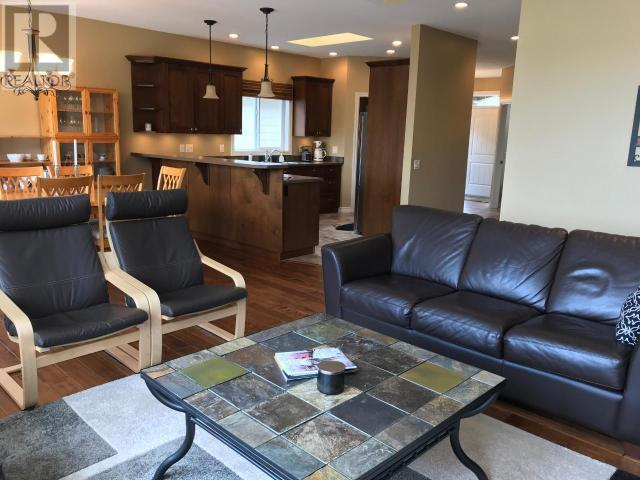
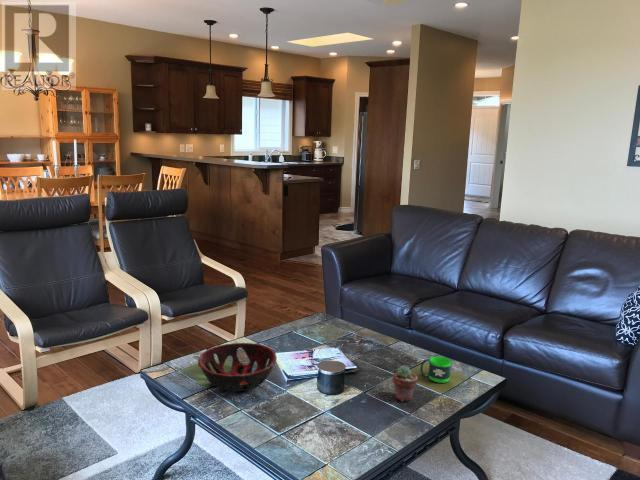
+ decorative bowl [197,342,278,392]
+ potted succulent [392,365,418,402]
+ mug [419,355,452,384]
